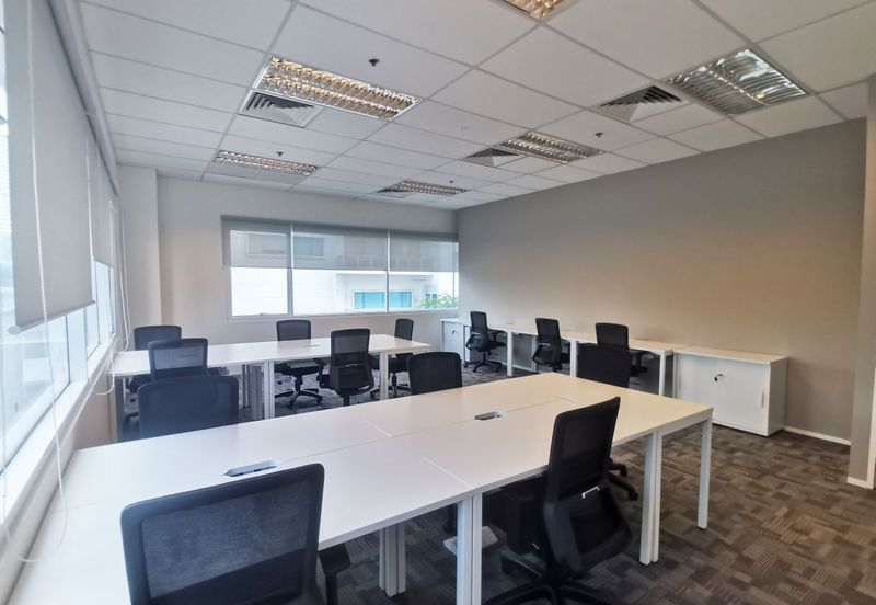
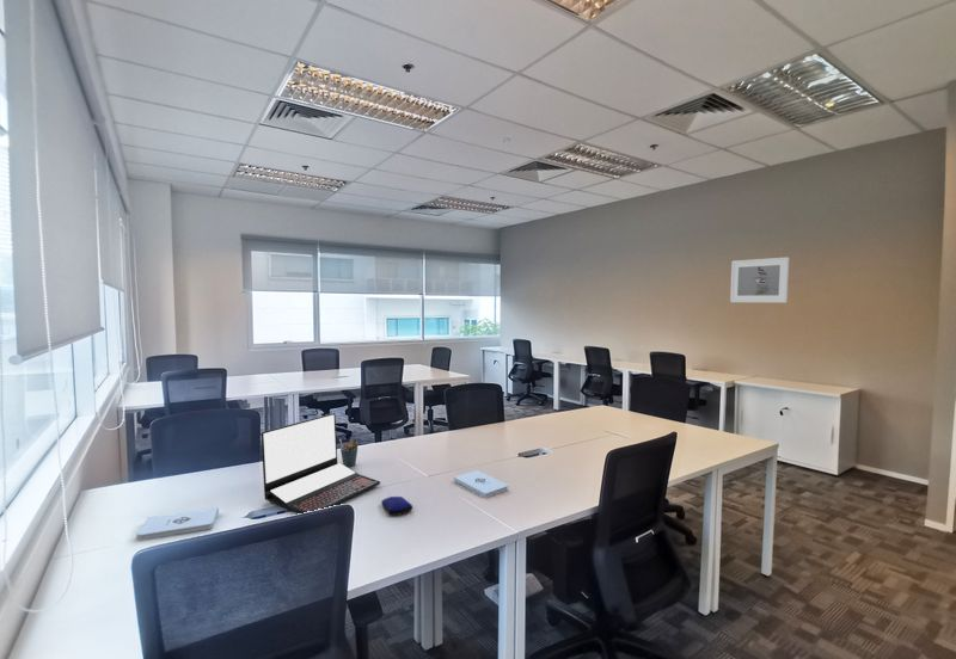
+ pen holder [338,438,360,468]
+ notepad [453,469,509,499]
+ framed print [729,257,790,304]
+ computer mouse [380,495,413,517]
+ laptop [261,412,381,515]
+ notepad [135,506,220,541]
